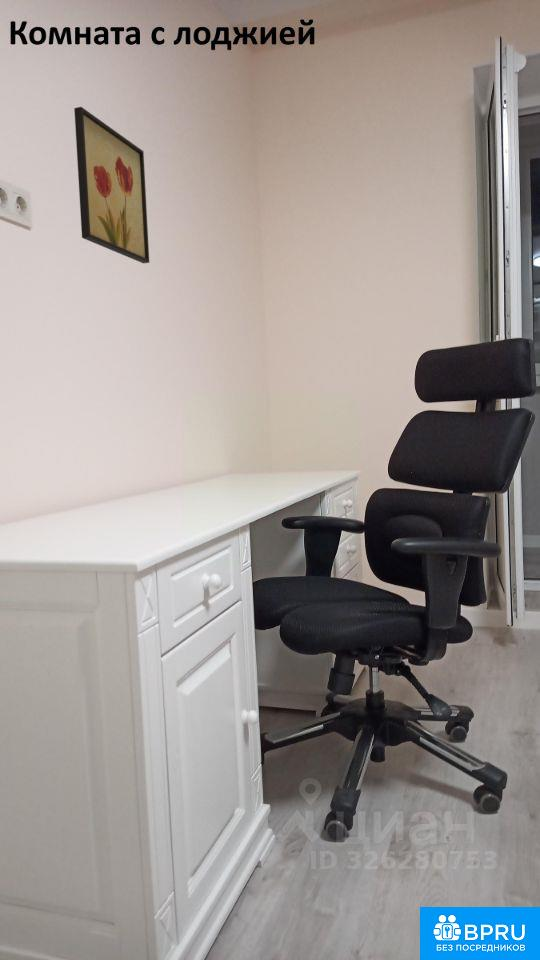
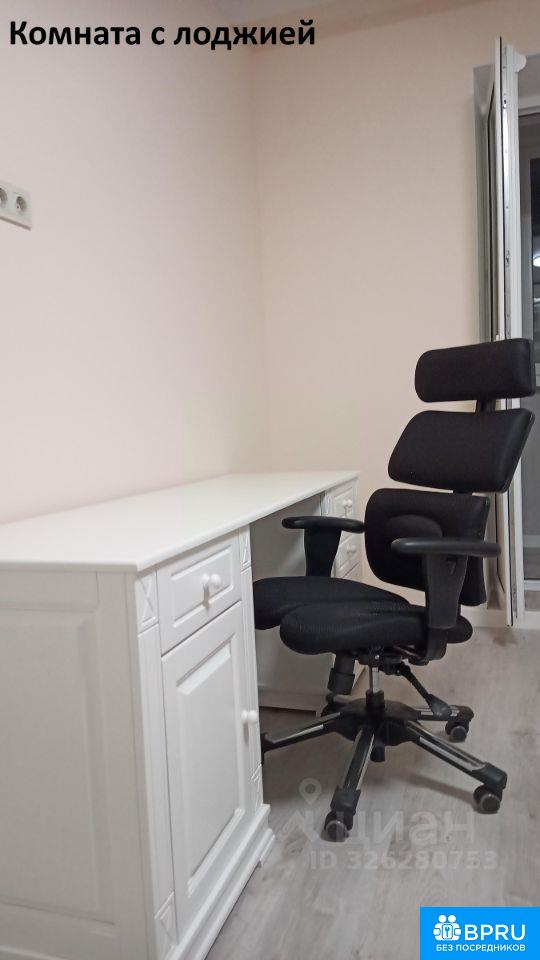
- wall art [73,106,150,264]
